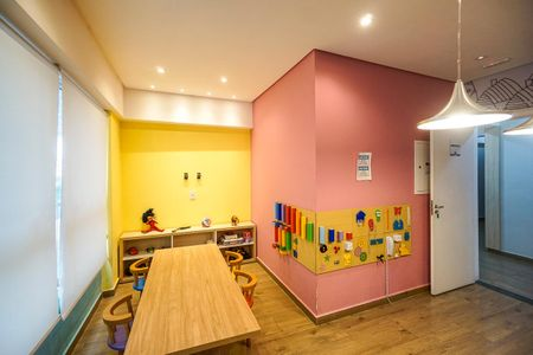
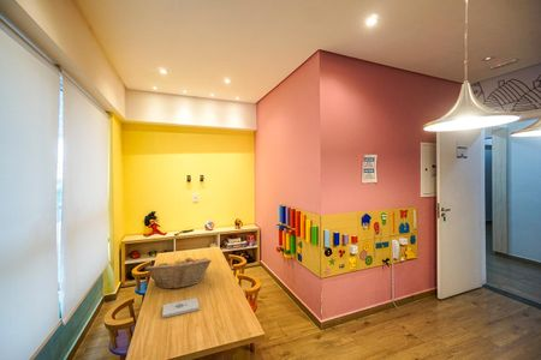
+ fruit basket [144,257,213,290]
+ notepad [161,298,201,319]
